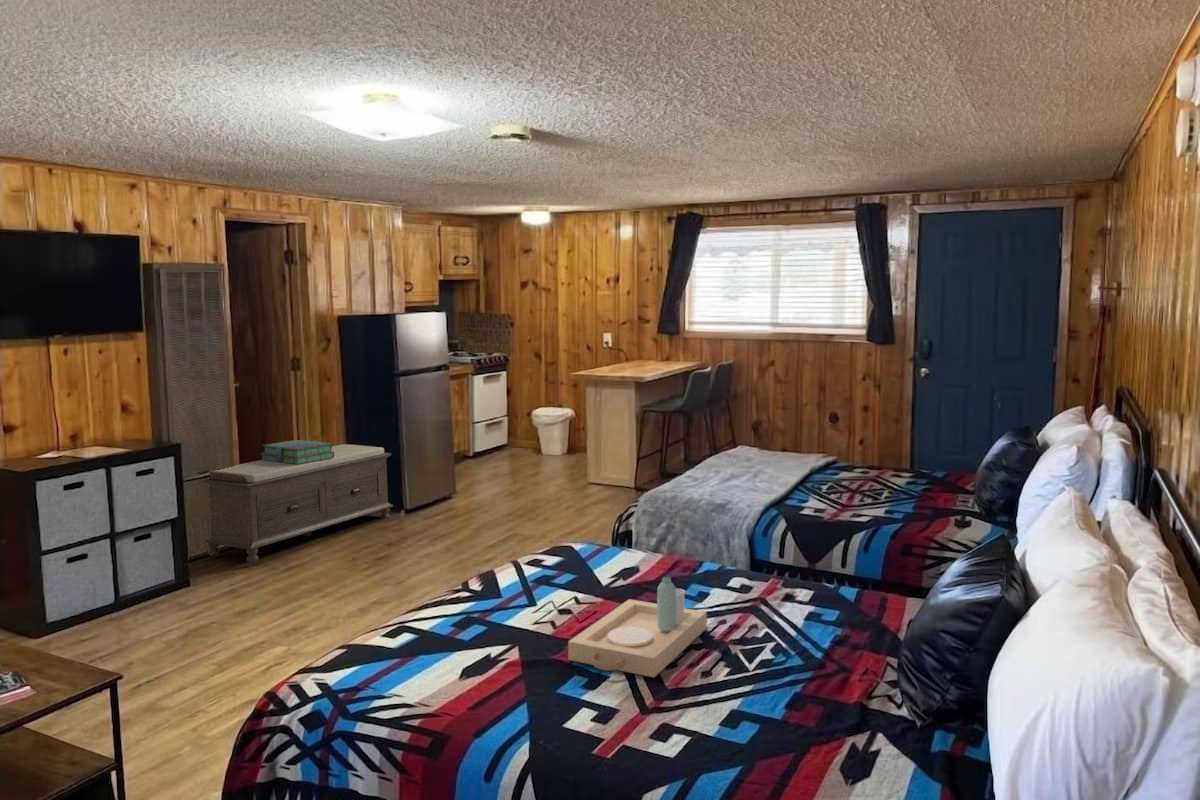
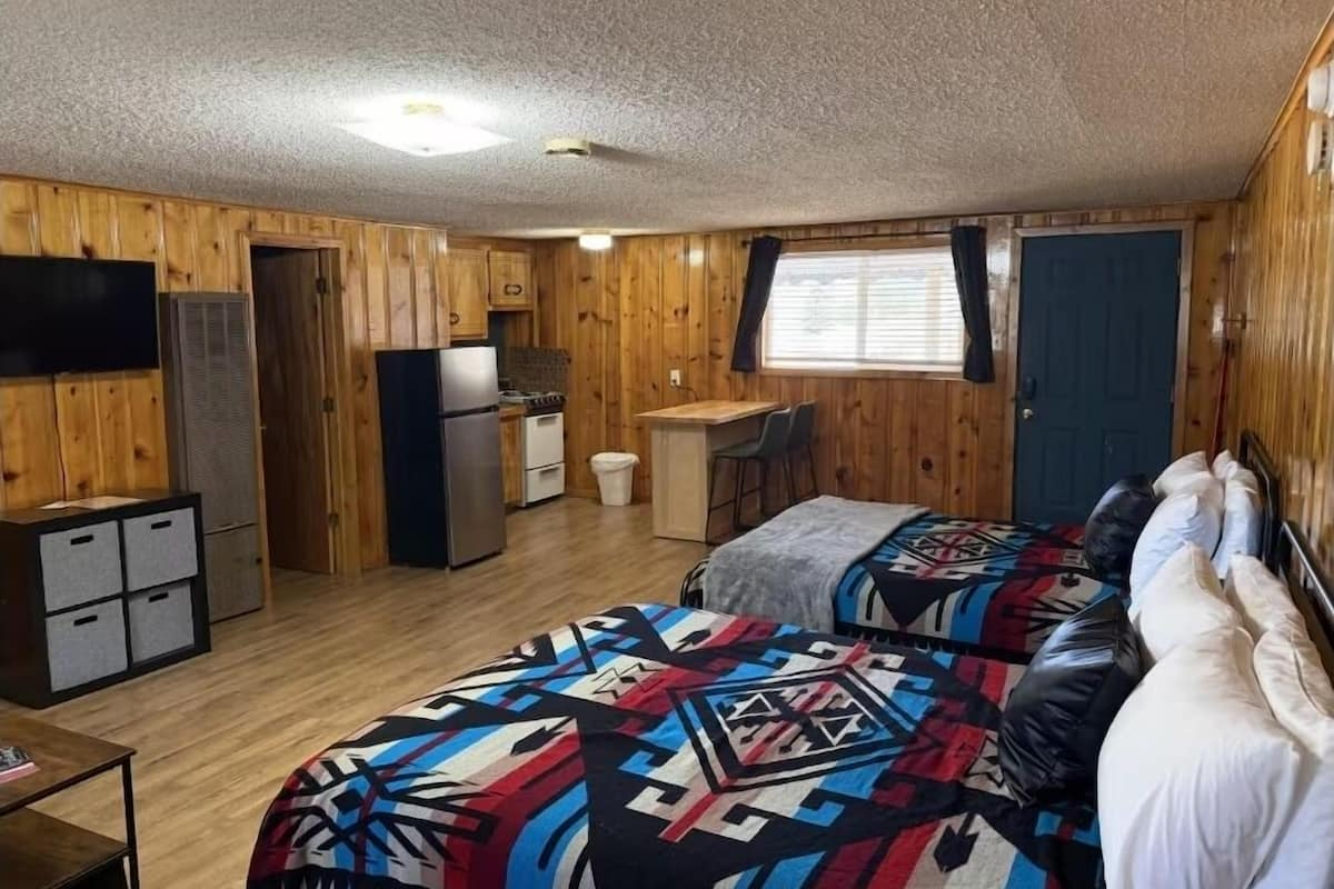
- serving tray [567,576,708,678]
- stack of books [260,439,334,464]
- bench [204,443,394,564]
